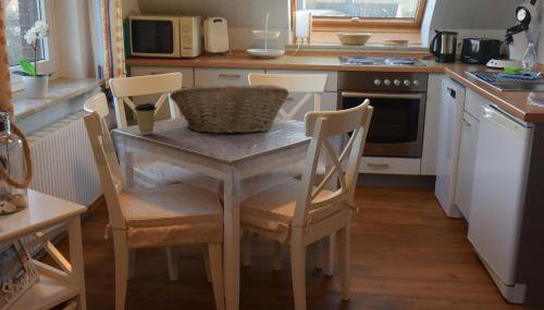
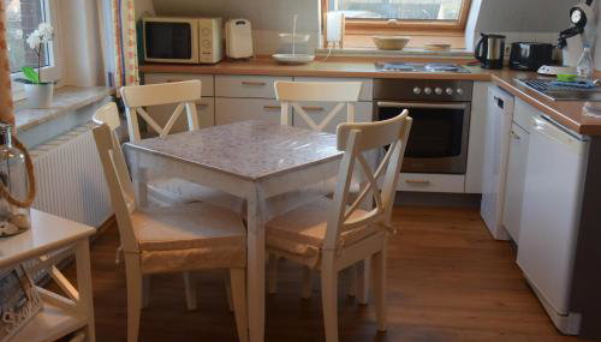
- coffee cup [133,102,158,136]
- fruit basket [169,83,289,135]
